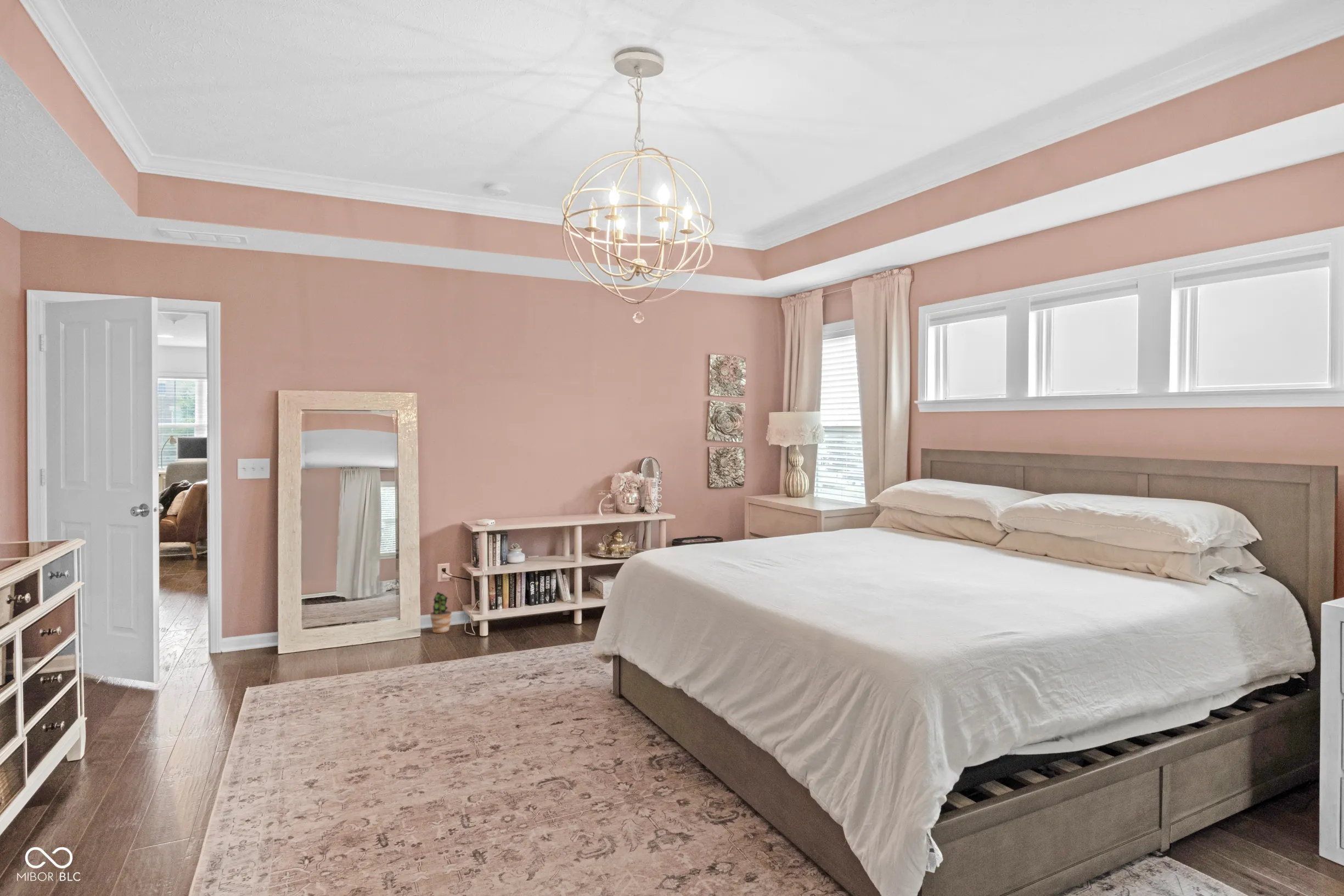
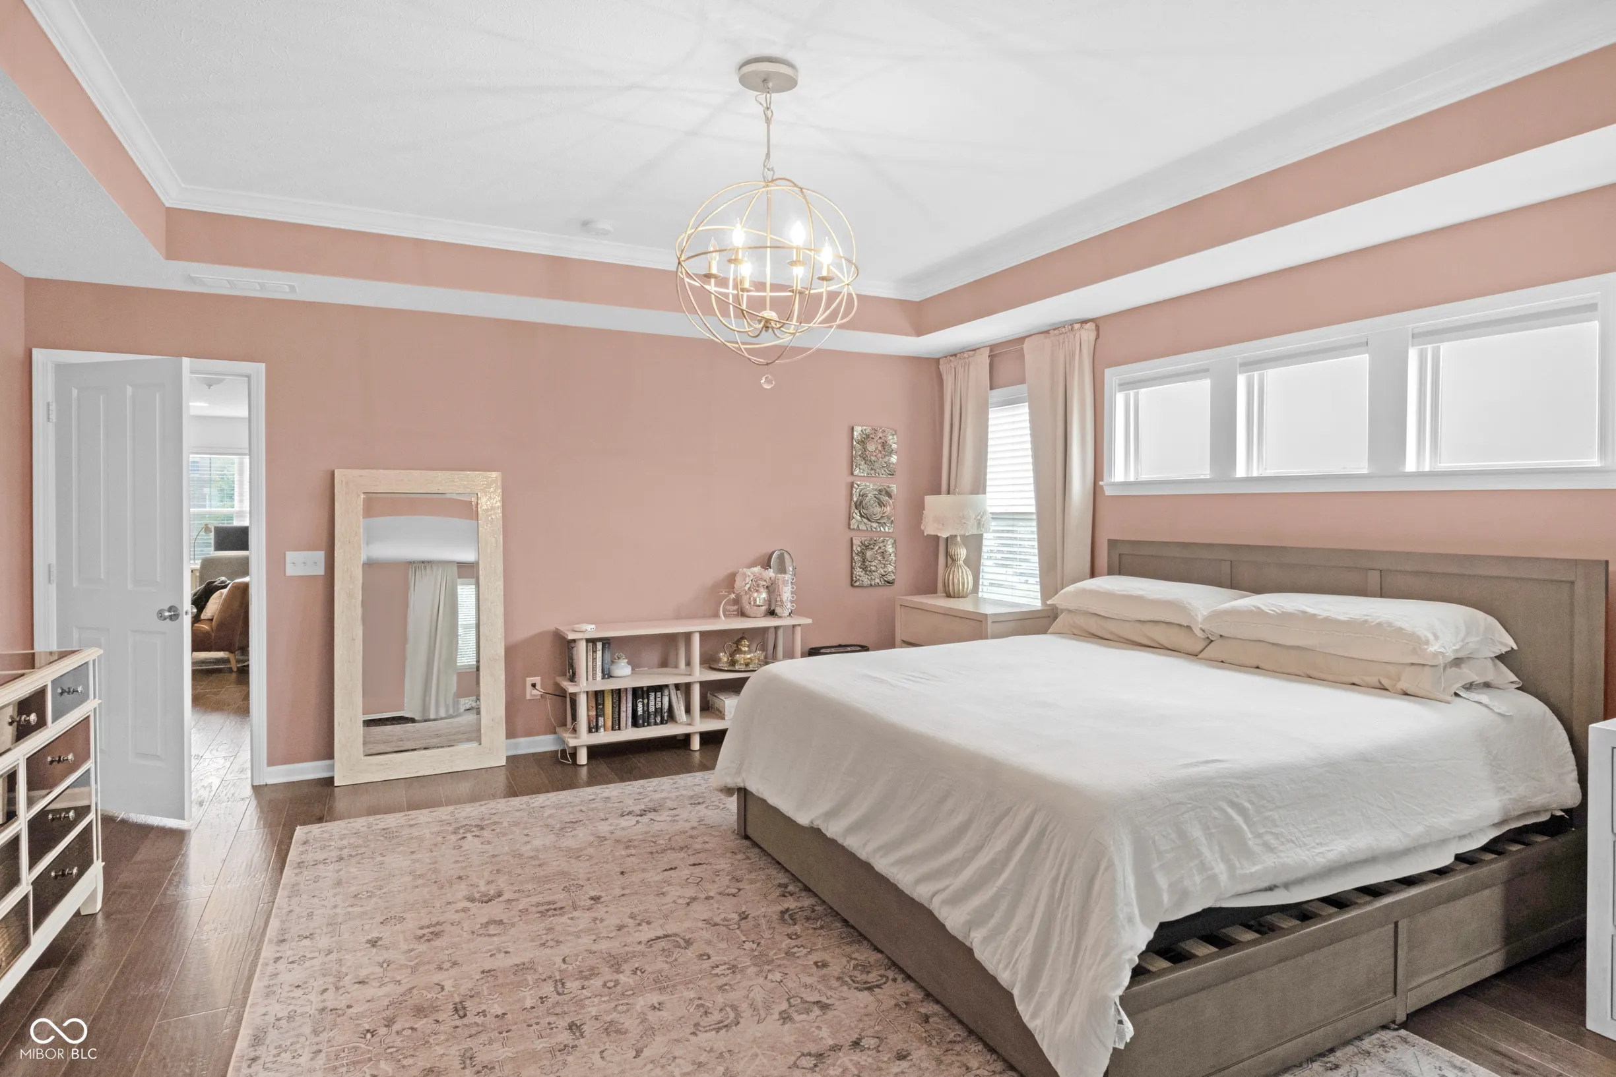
- potted plant [430,591,452,634]
